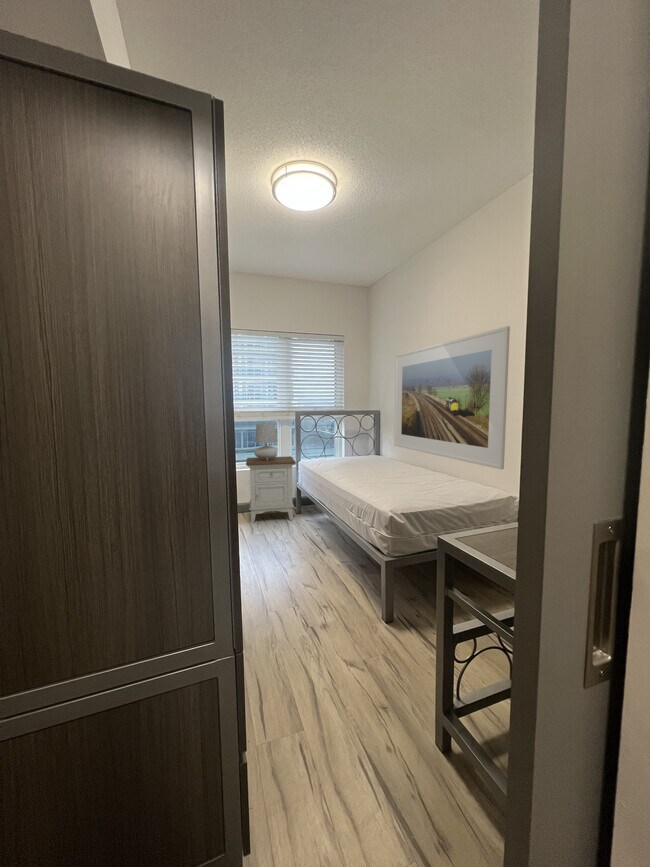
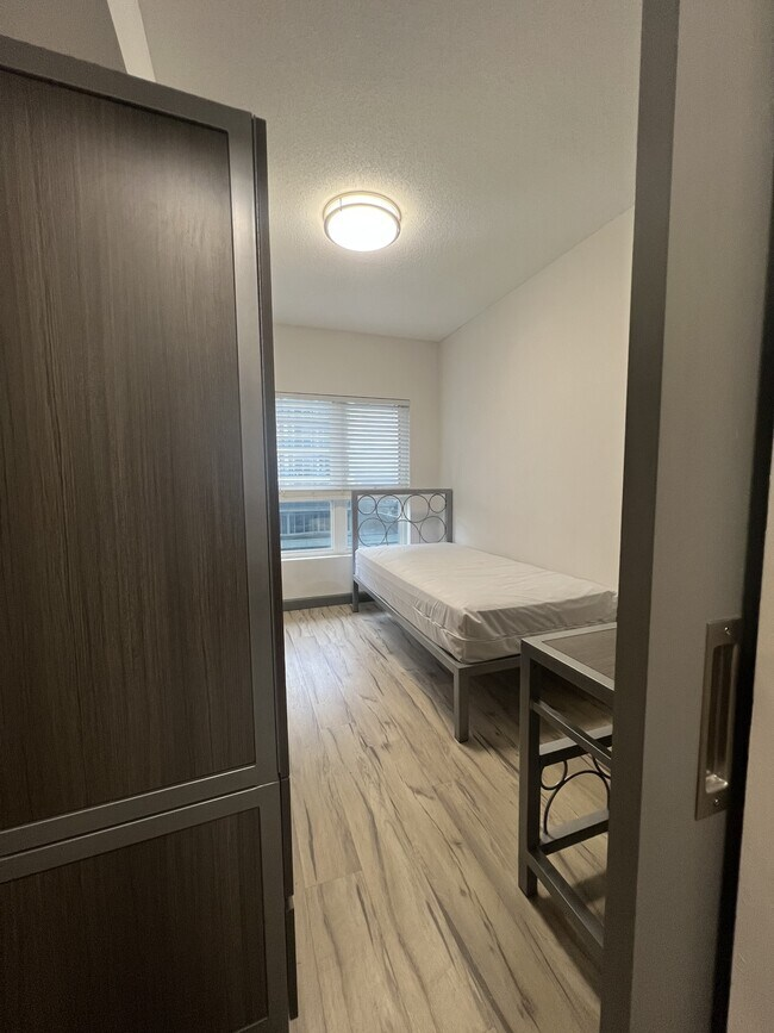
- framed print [393,325,511,470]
- table lamp [254,423,278,461]
- nightstand [245,455,297,524]
